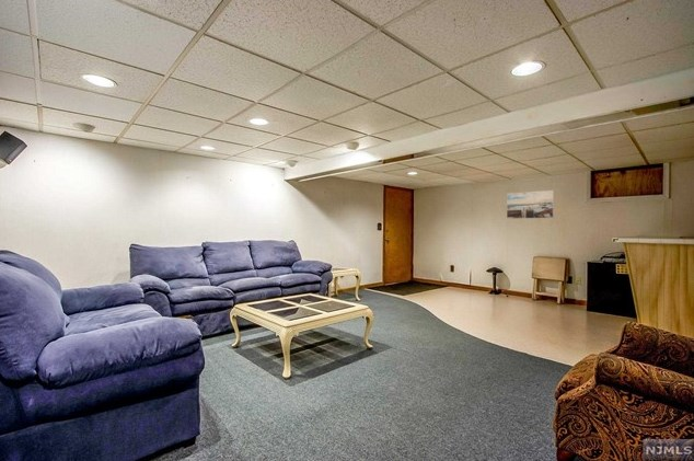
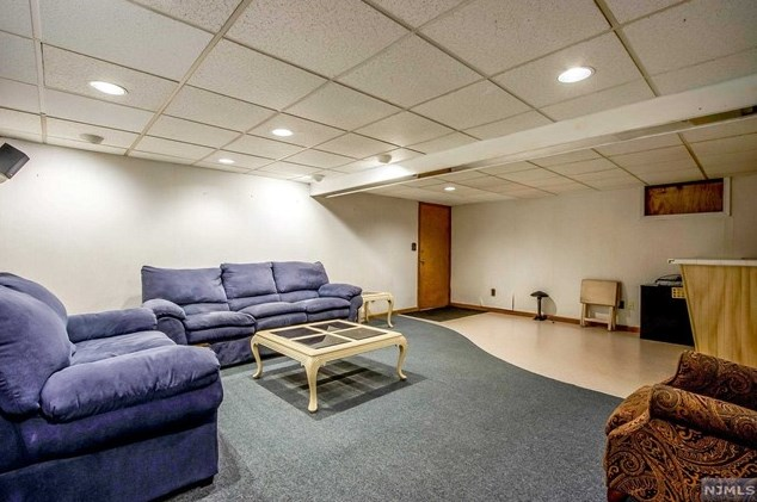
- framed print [506,189,555,220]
